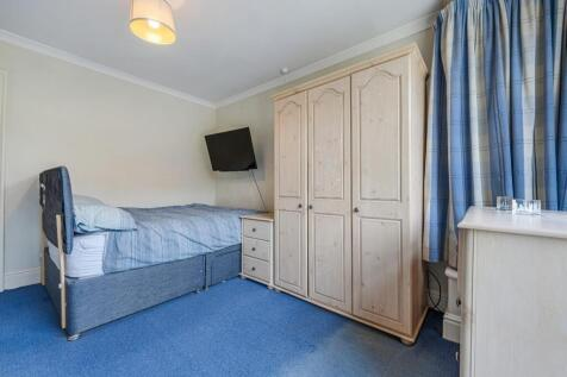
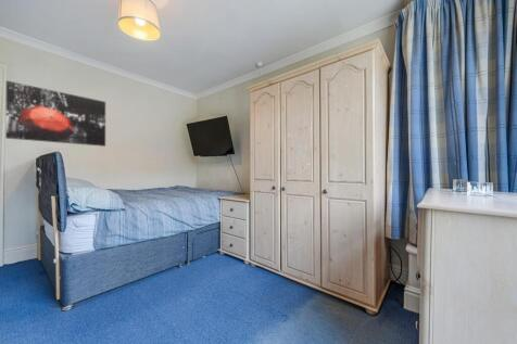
+ wall art [4,79,106,148]
